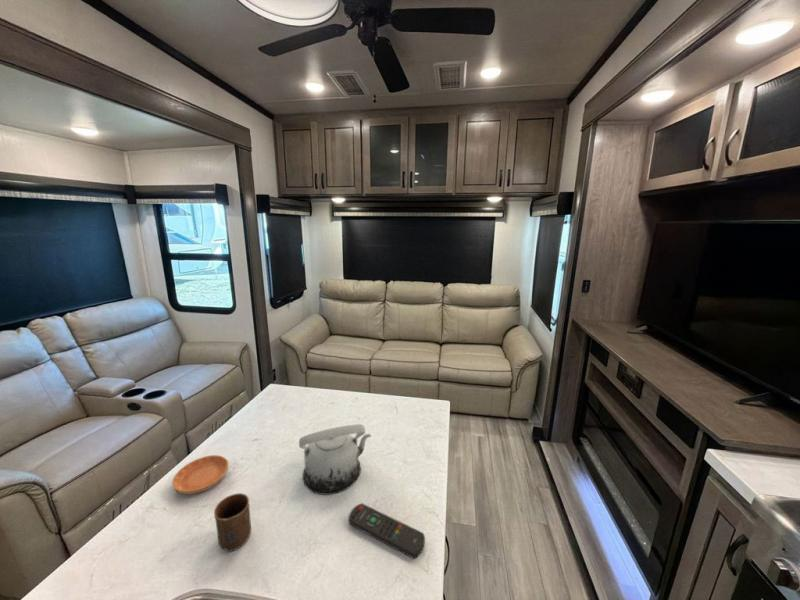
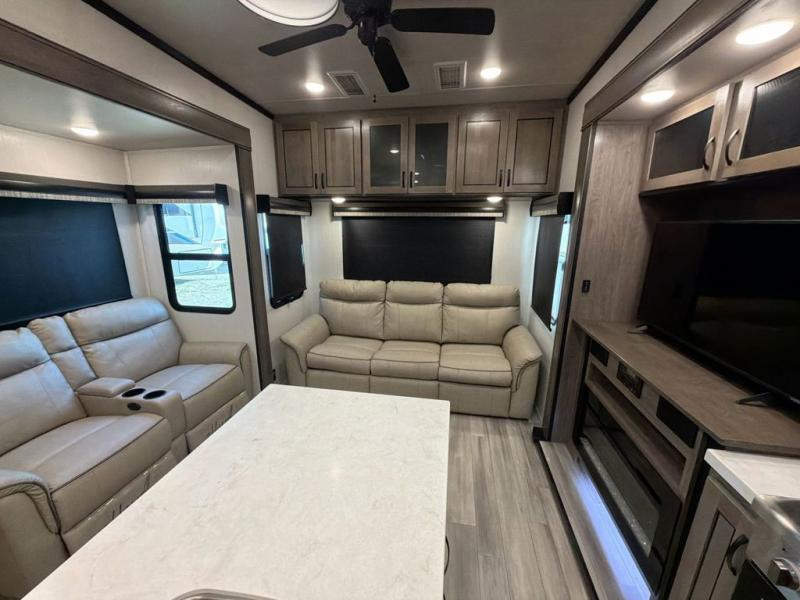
- teapot [298,423,372,496]
- saucer [171,454,230,495]
- cup [213,492,252,553]
- remote control [348,502,426,560]
